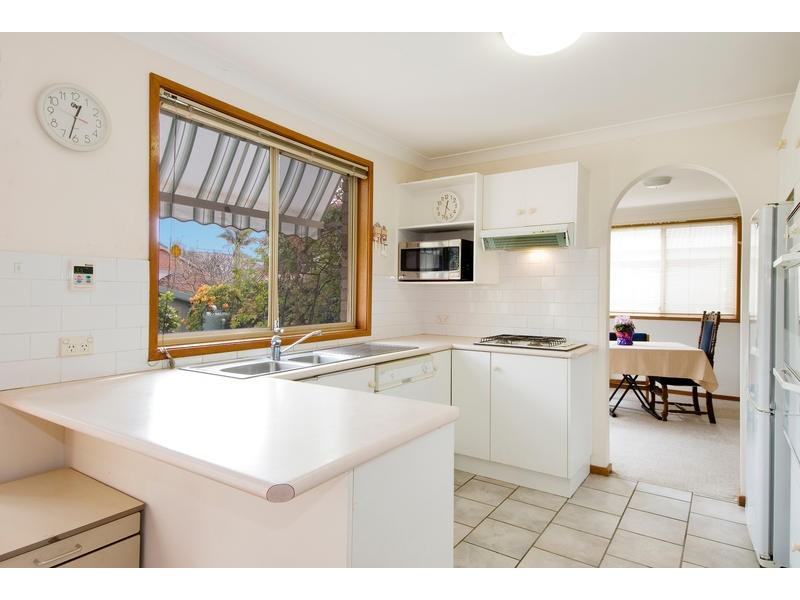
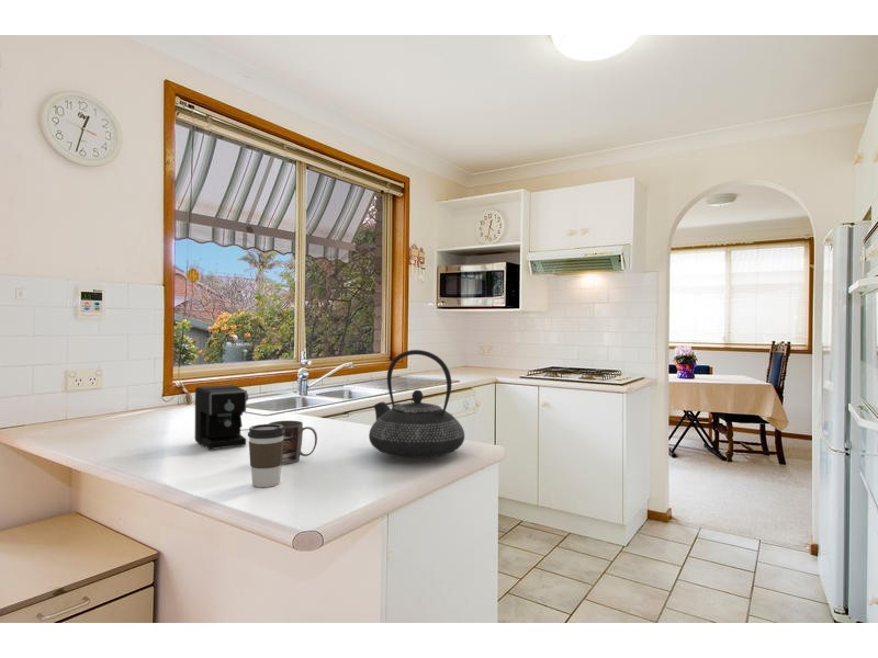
+ mug [268,420,318,465]
+ coffee cup [247,423,285,488]
+ coffee maker [194,384,249,451]
+ teapot [368,349,465,460]
